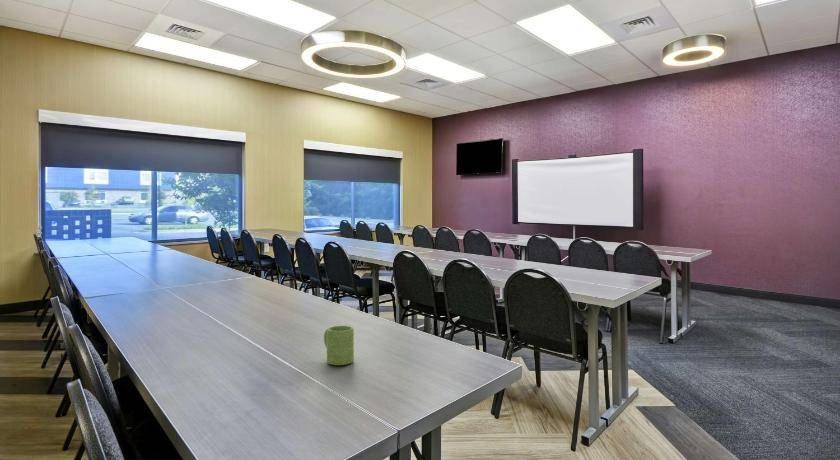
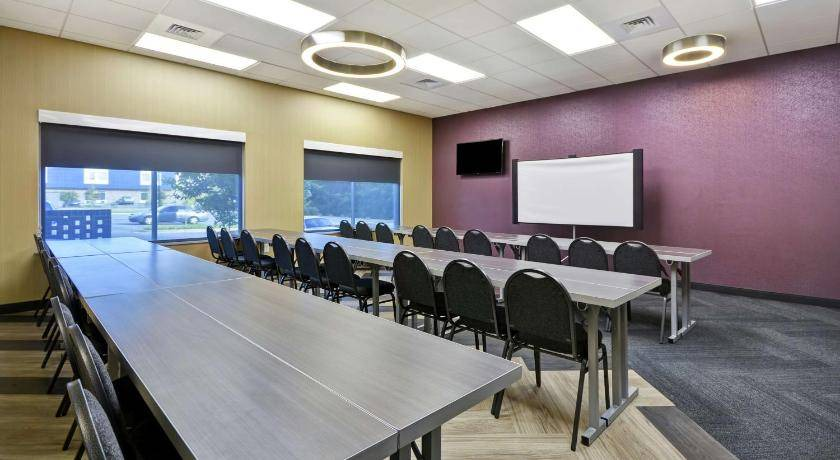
- mug [323,325,355,366]
